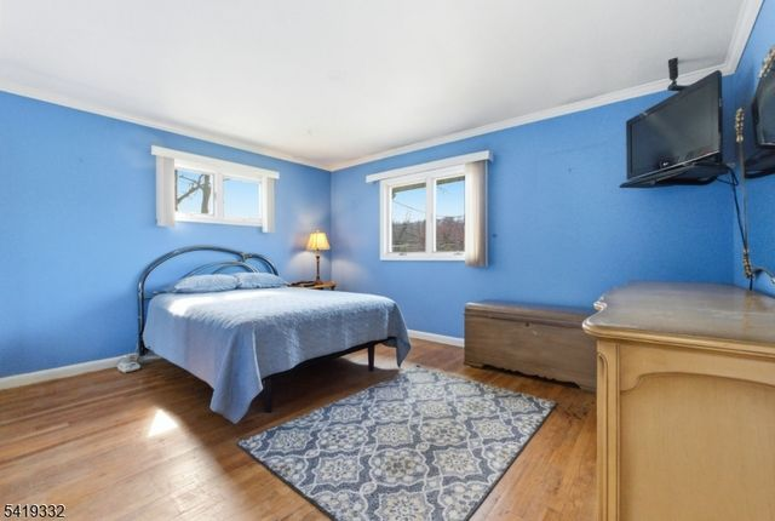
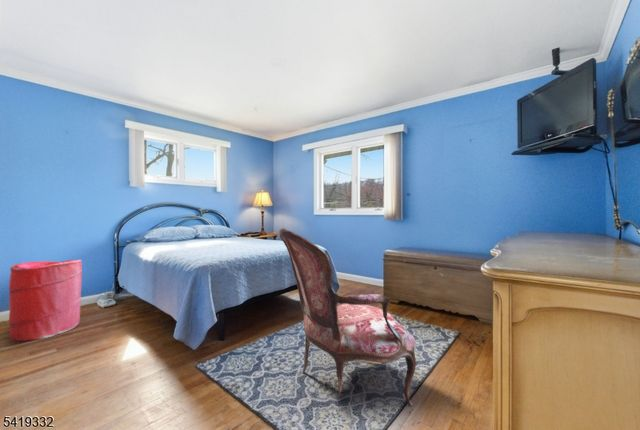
+ laundry hamper [8,259,83,342]
+ armchair [278,227,417,415]
